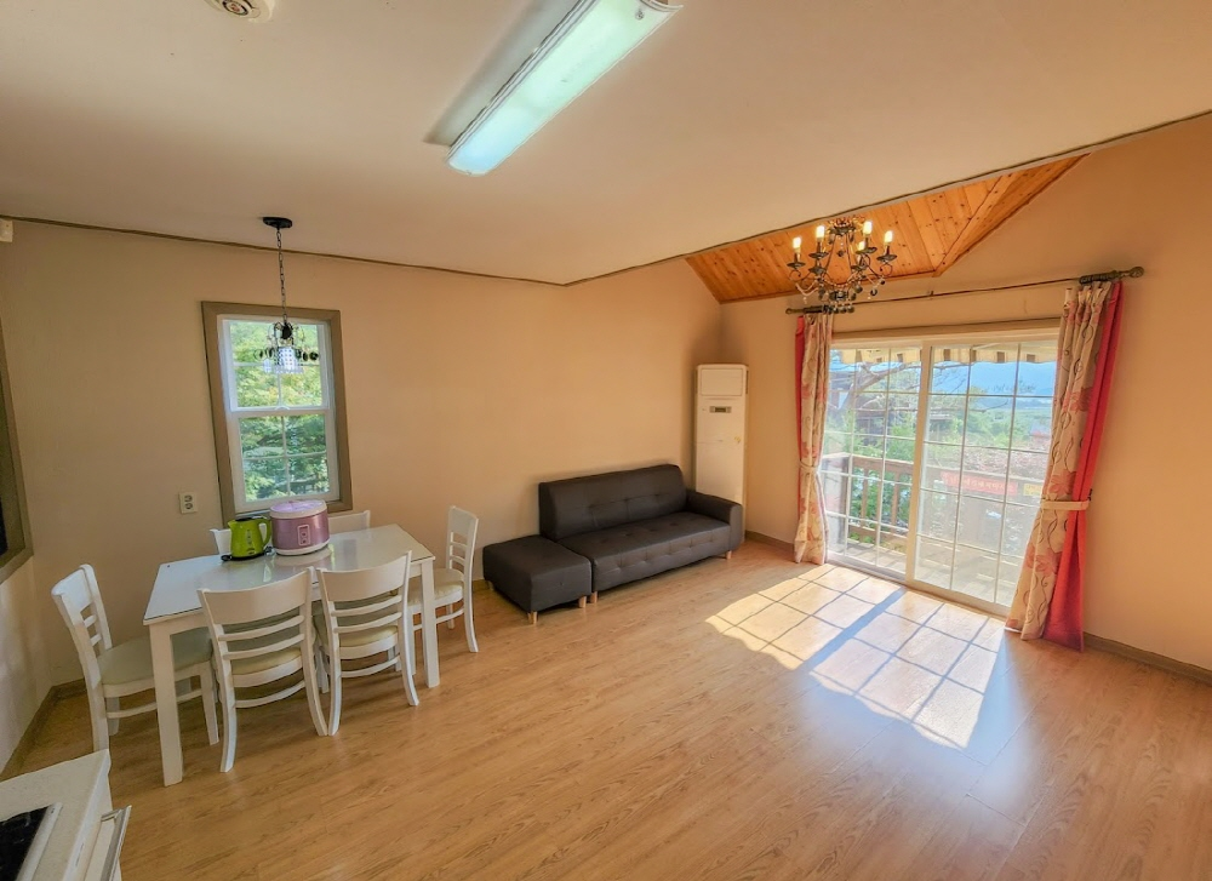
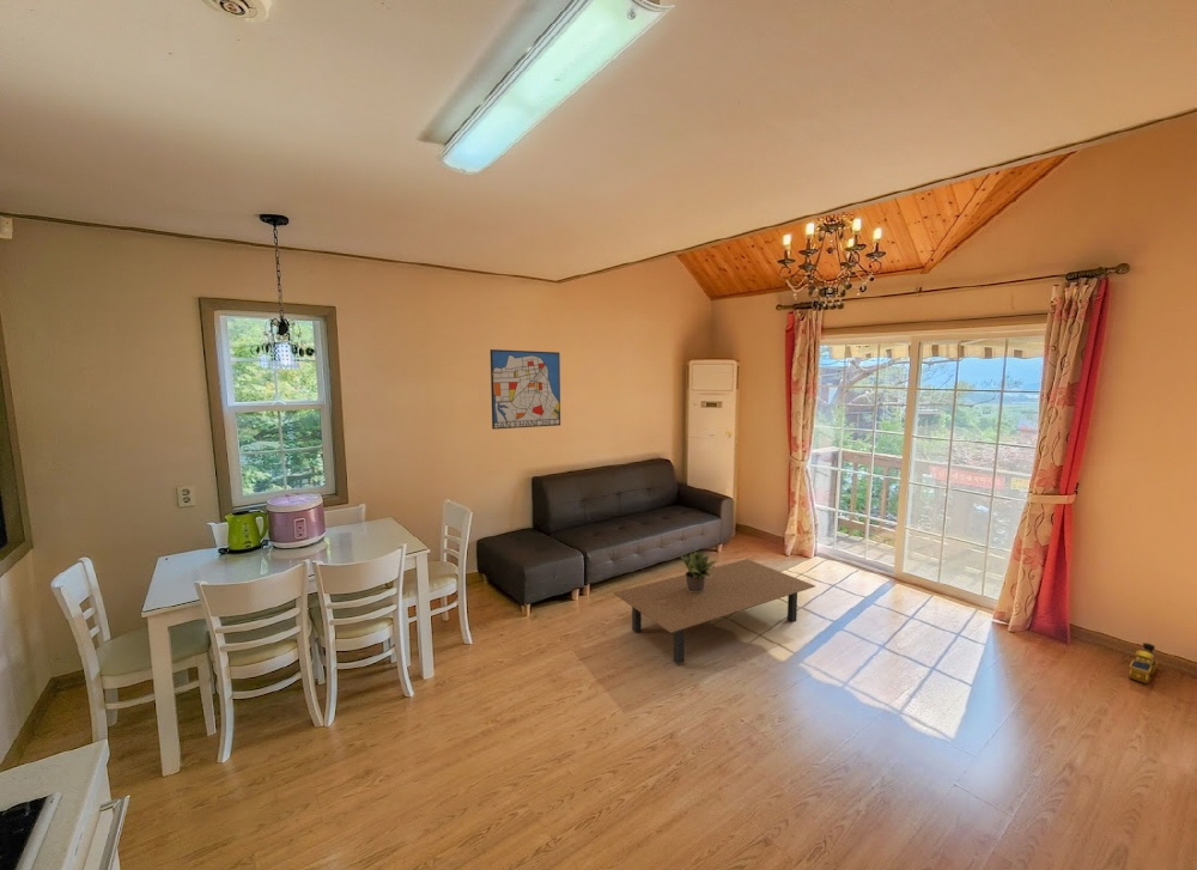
+ wall art [490,348,561,431]
+ potted plant [680,548,718,592]
+ coffee table [612,558,816,665]
+ toy train [1128,641,1159,685]
